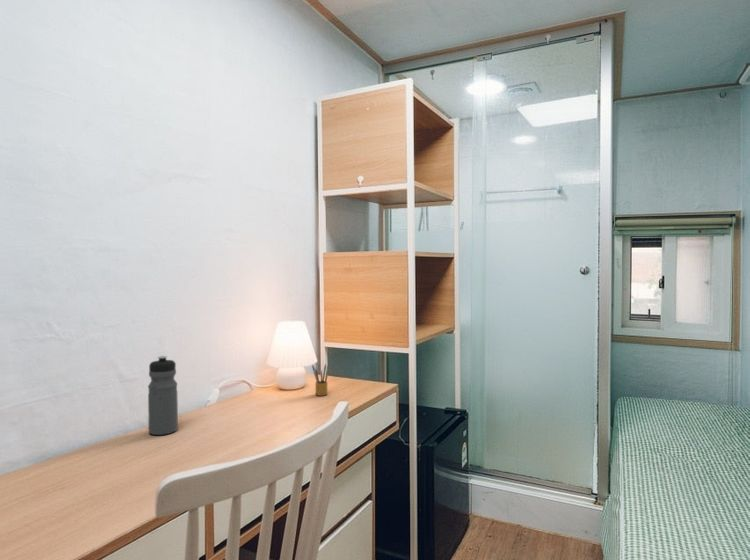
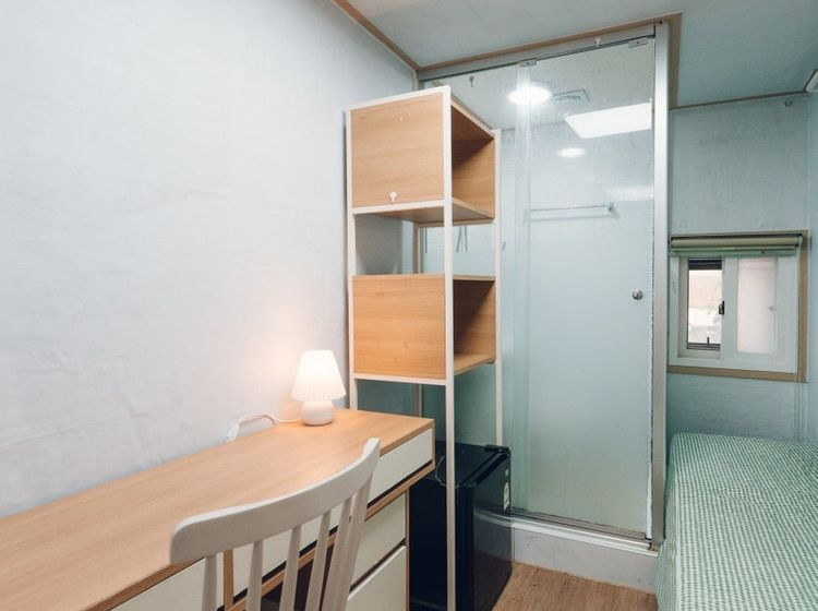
- water bottle [147,355,179,436]
- pencil box [311,363,329,397]
